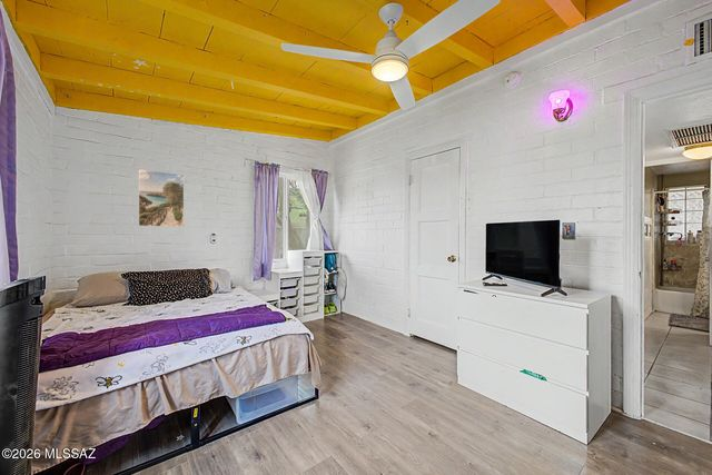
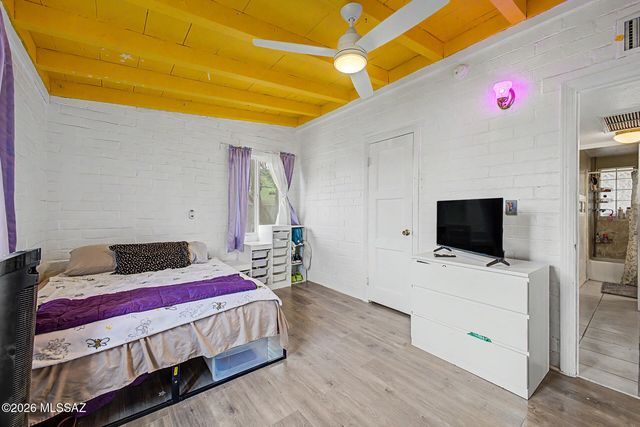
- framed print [138,168,185,228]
